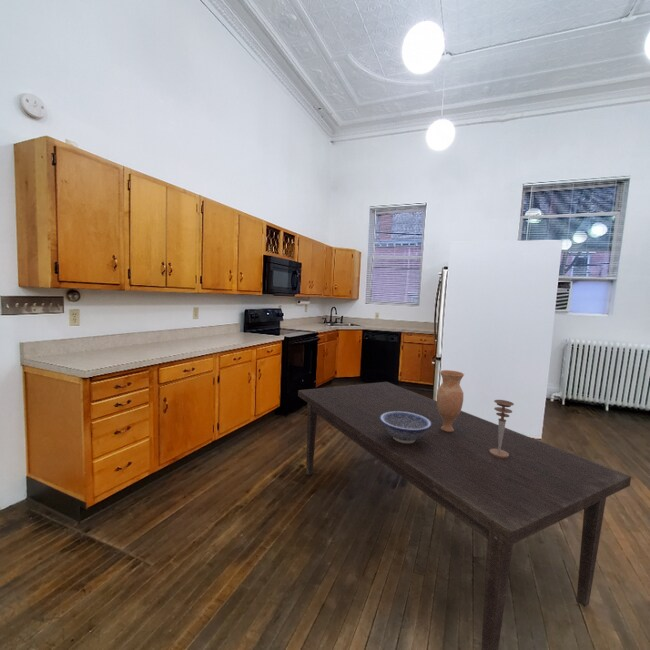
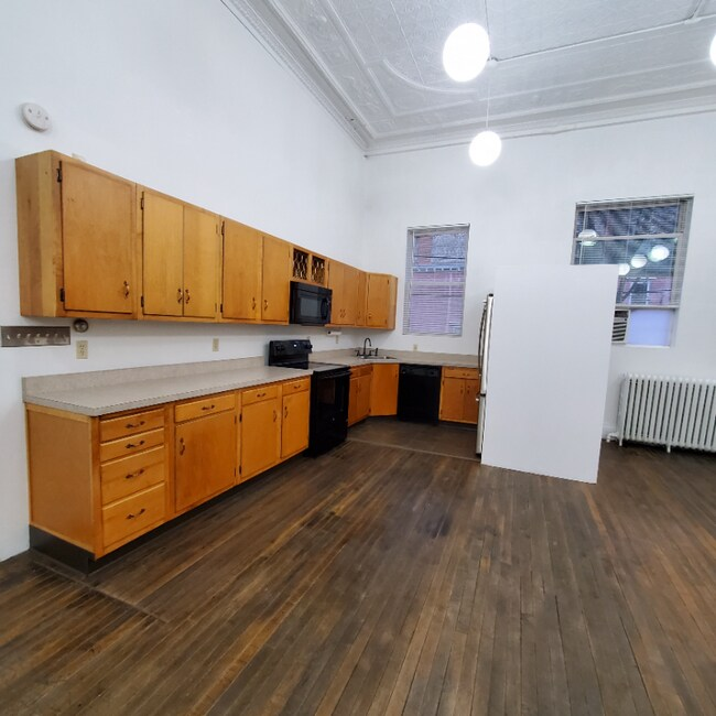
- candlestick [489,399,515,458]
- vase [436,369,465,432]
- dining table [297,381,632,650]
- decorative bowl [380,411,432,443]
